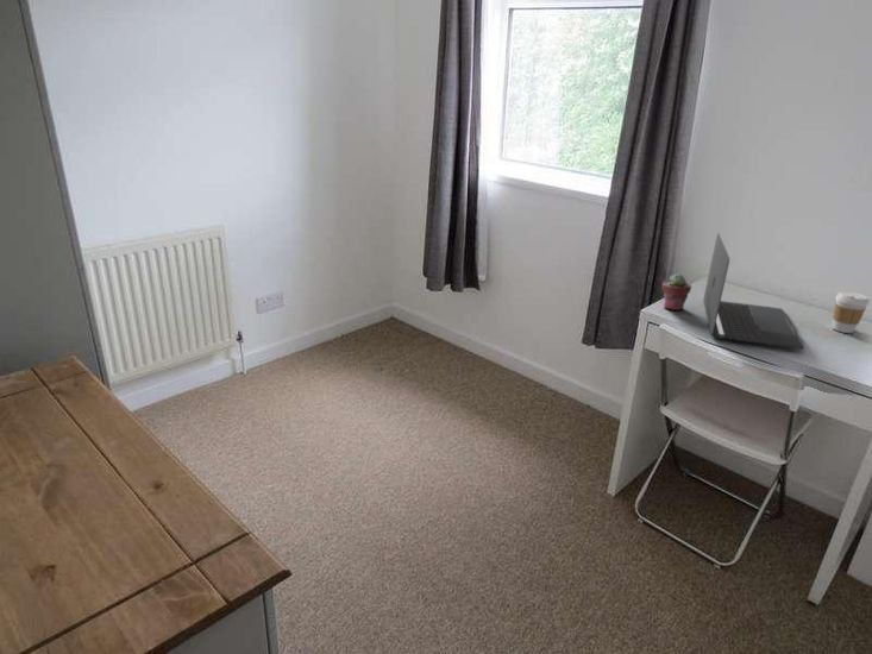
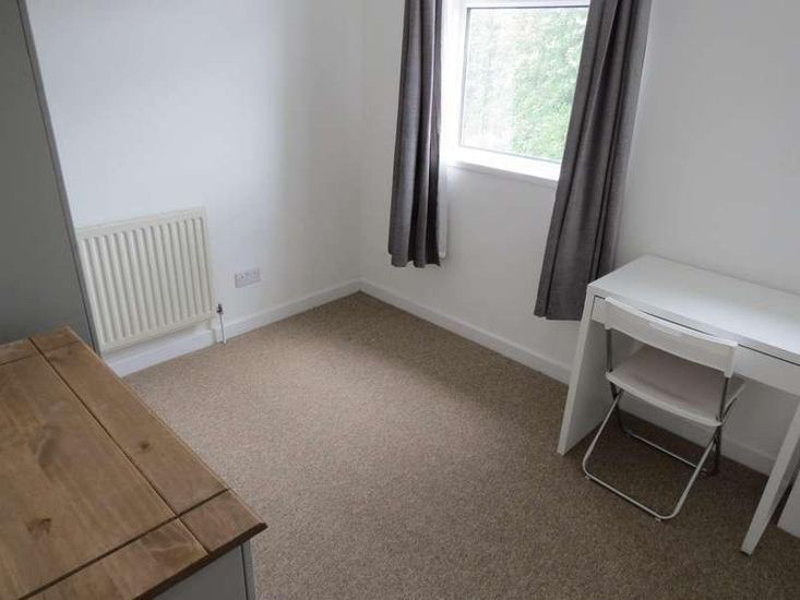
- potted succulent [661,272,692,312]
- laptop [702,232,805,351]
- coffee cup [830,290,871,334]
